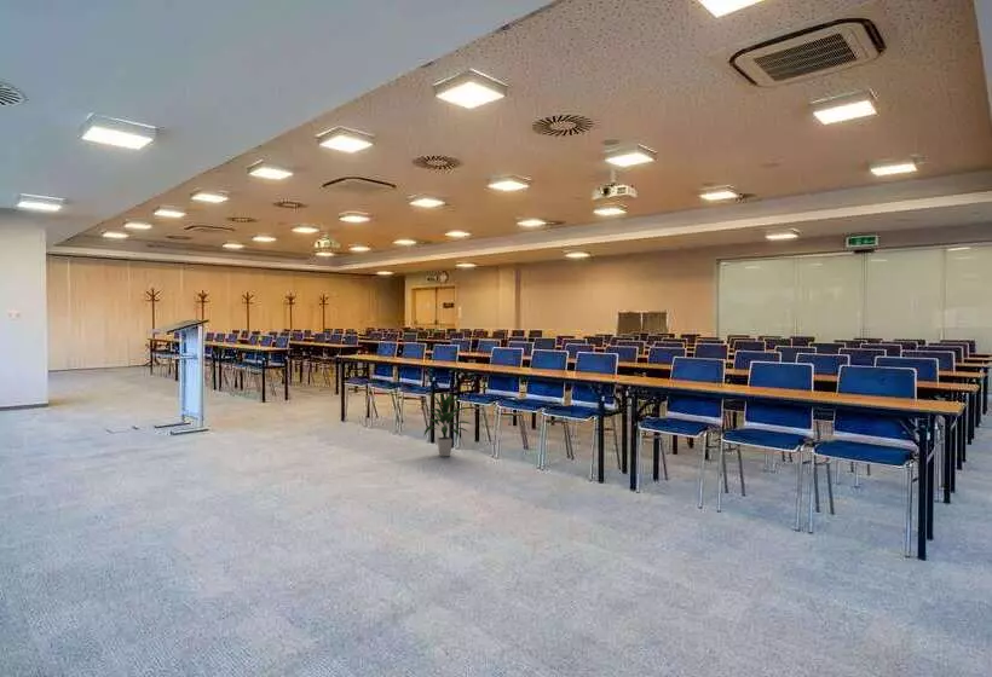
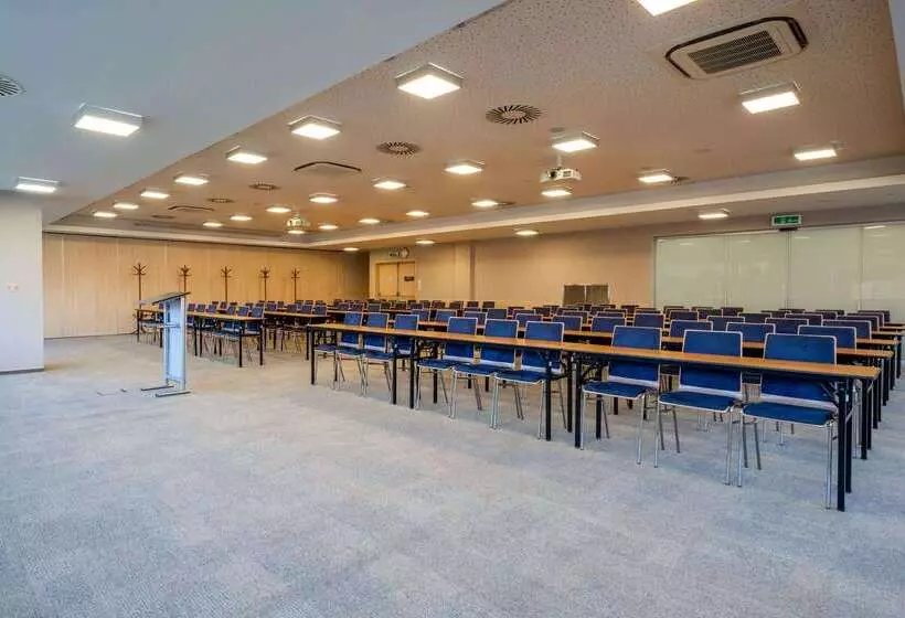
- indoor plant [422,393,472,458]
